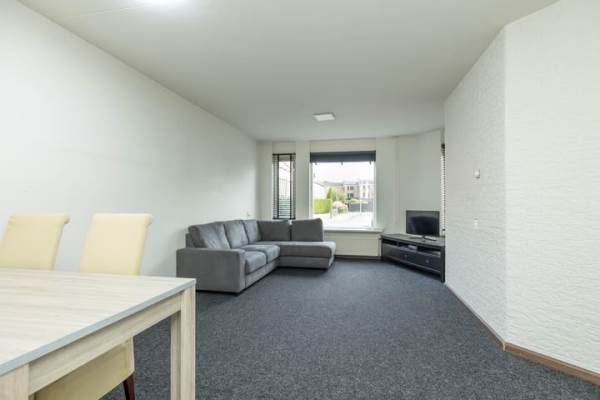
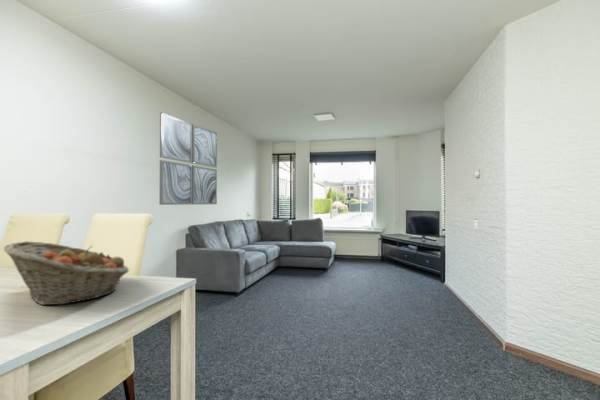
+ fruit basket [3,240,130,306]
+ wall art [158,112,218,206]
